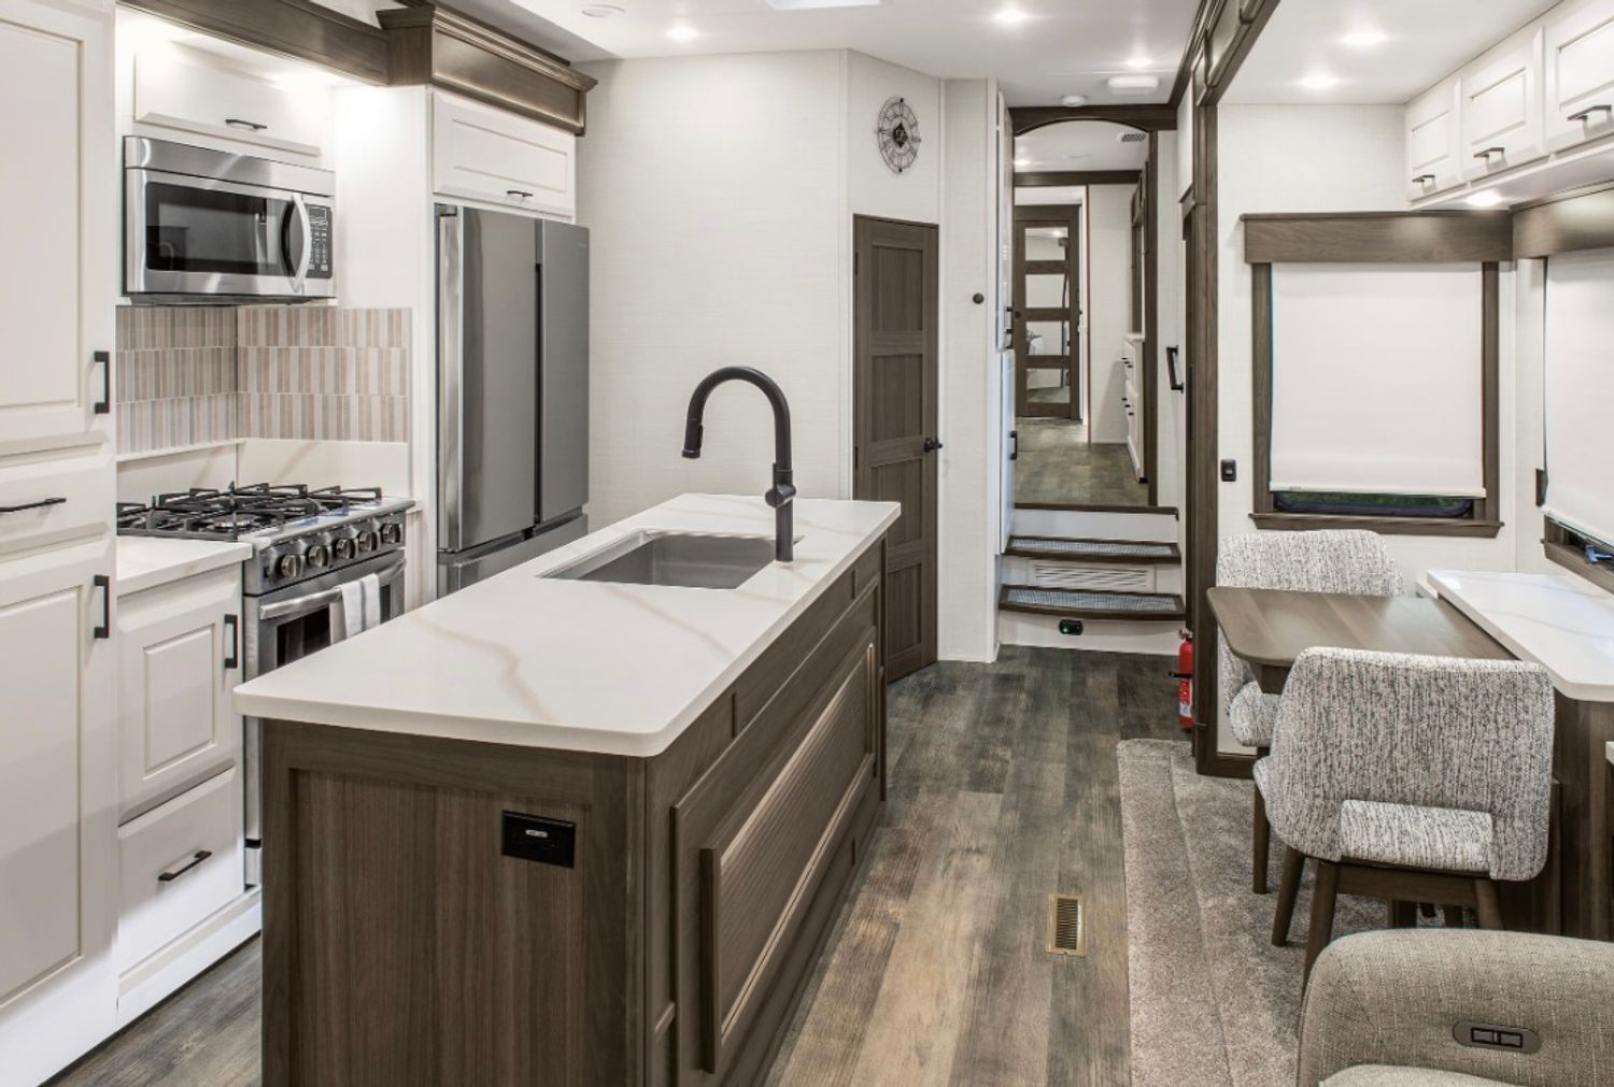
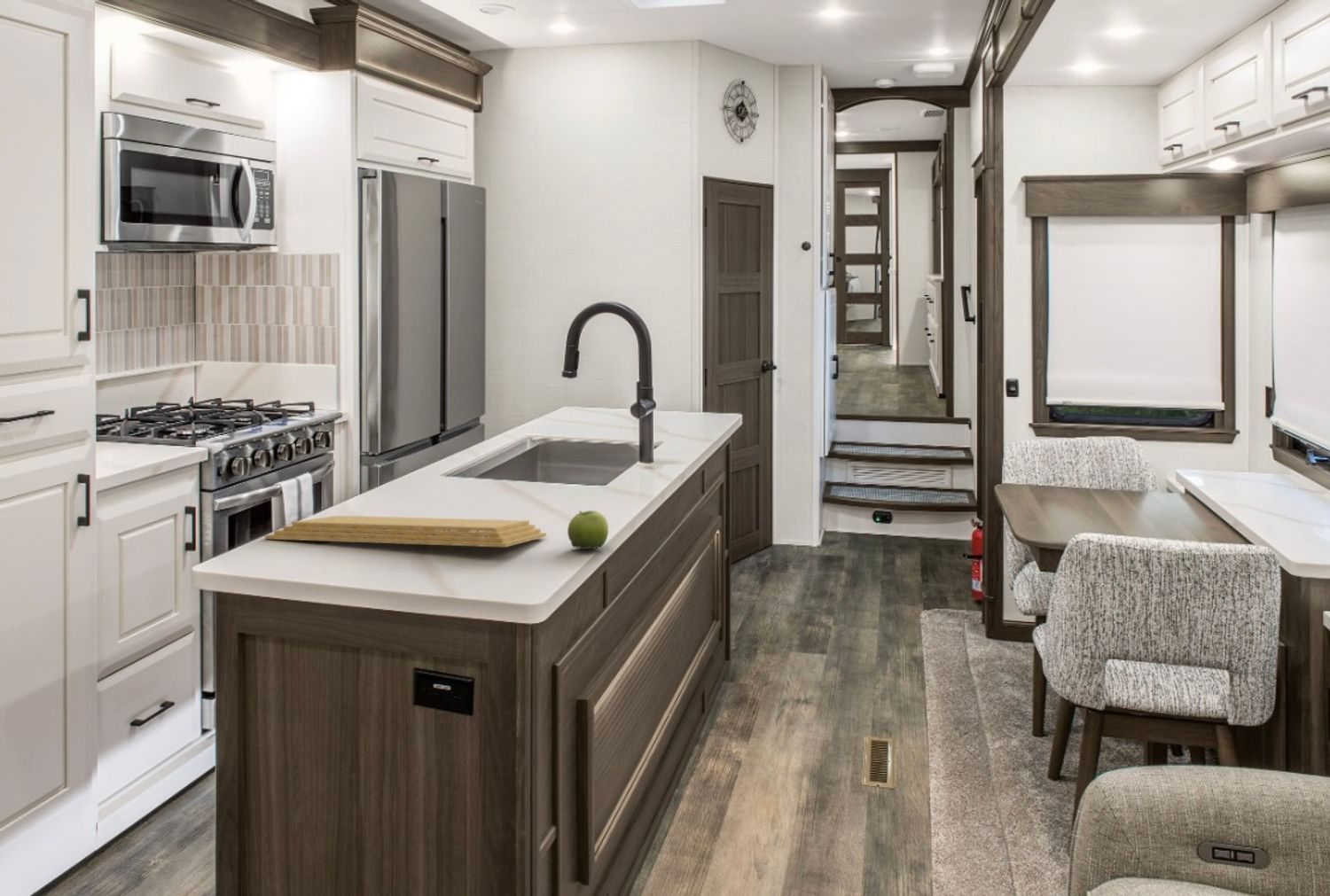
+ cutting board [264,515,547,548]
+ fruit [567,510,609,550]
